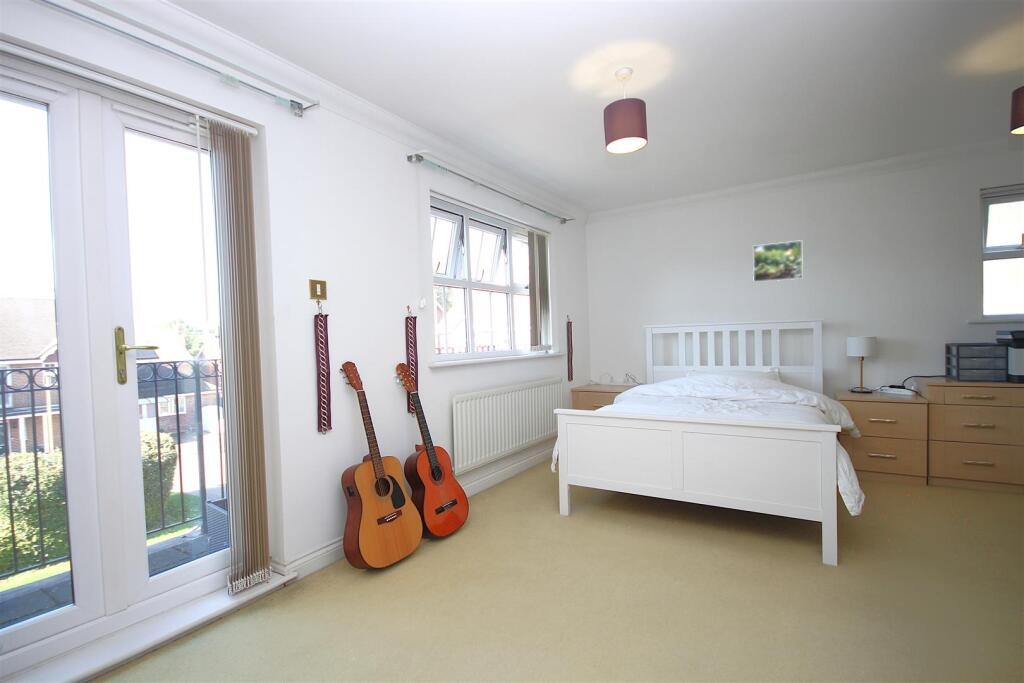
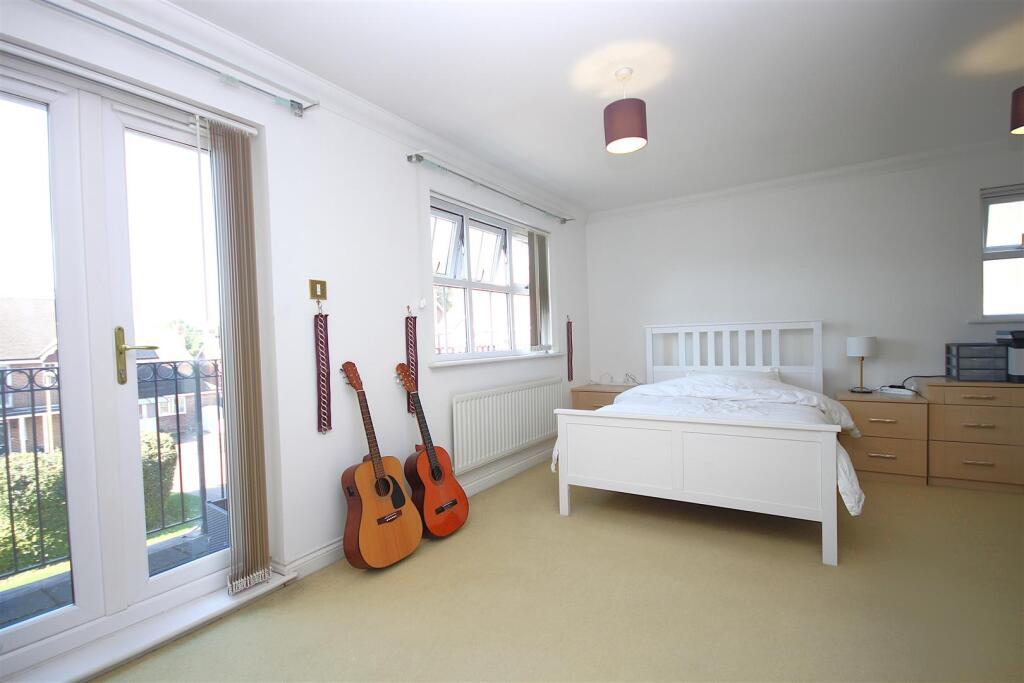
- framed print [752,239,804,283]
